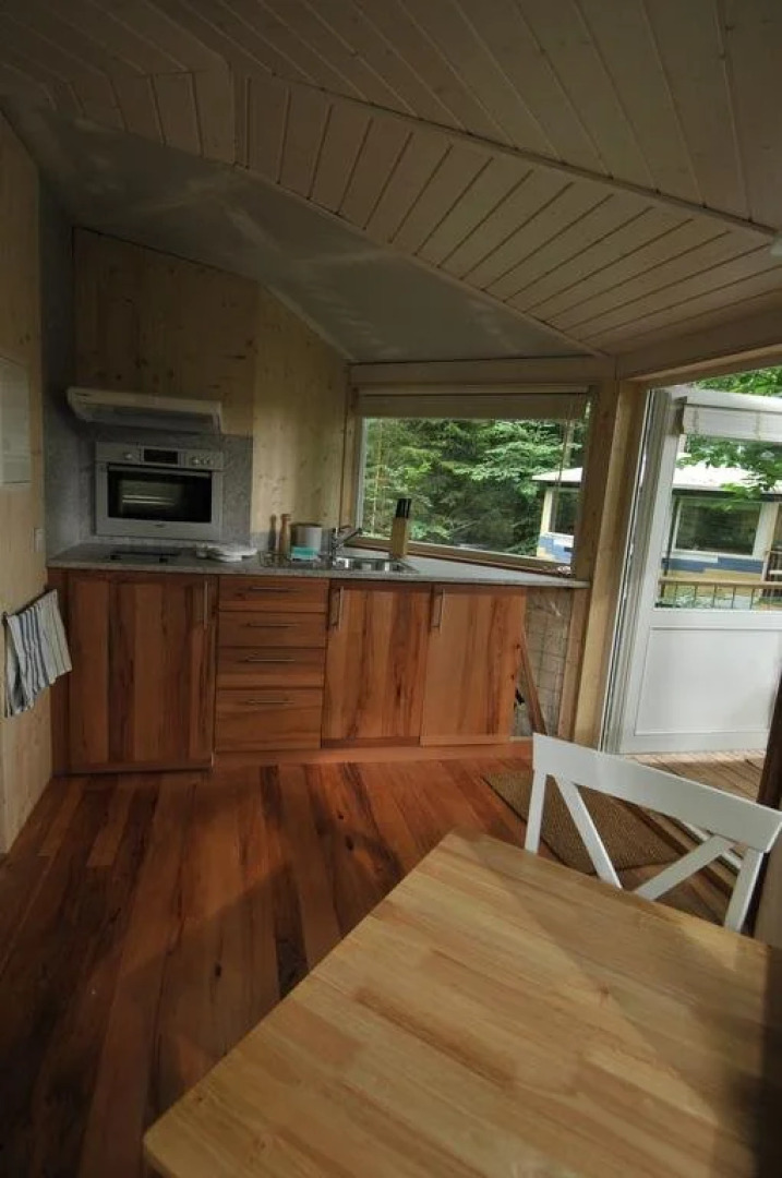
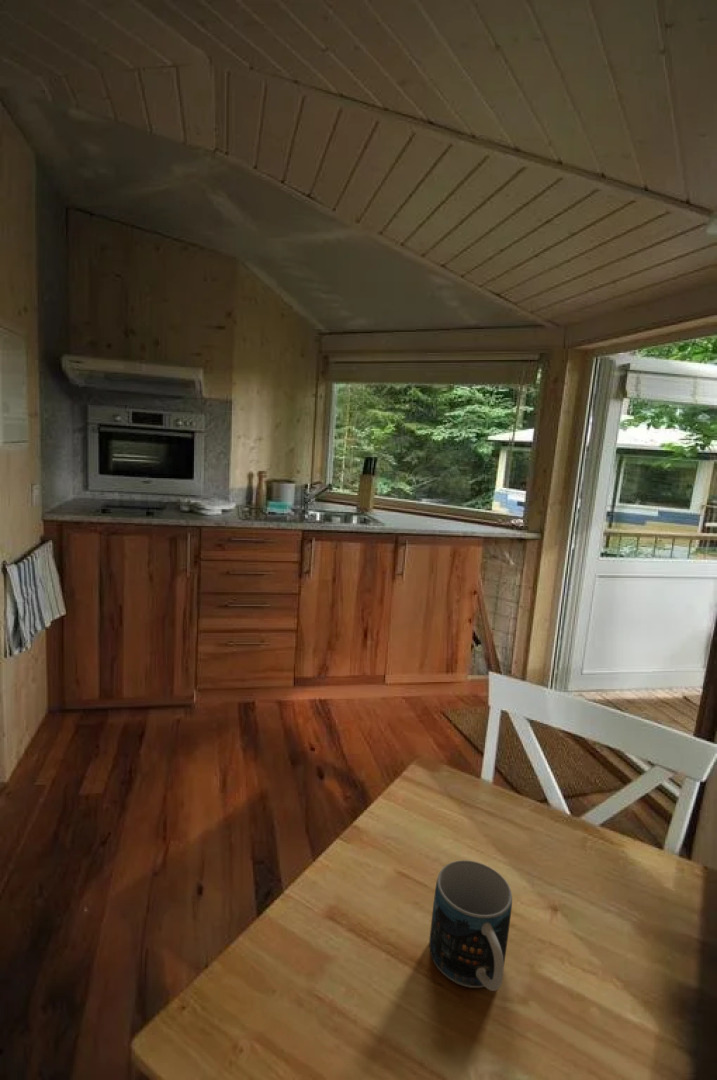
+ mug [428,859,513,992]
